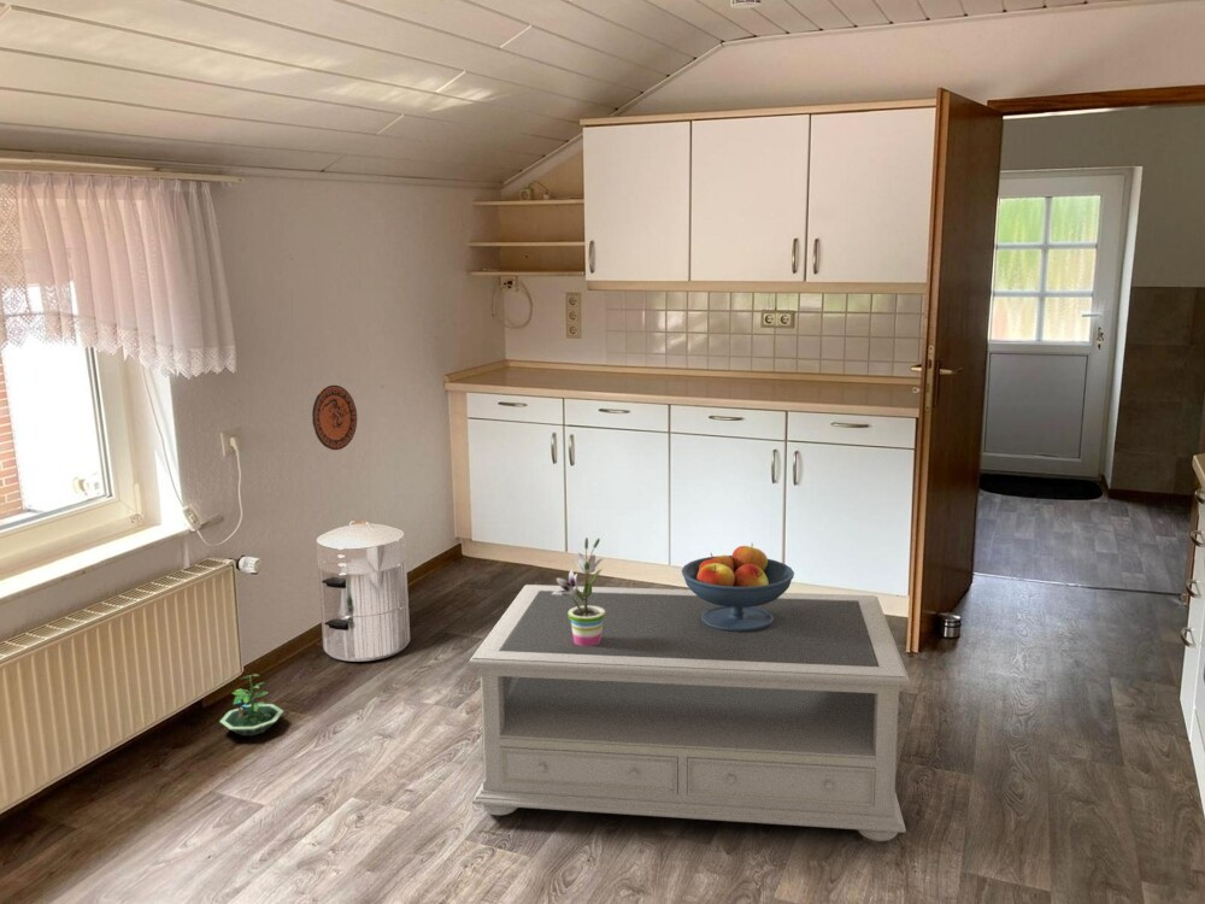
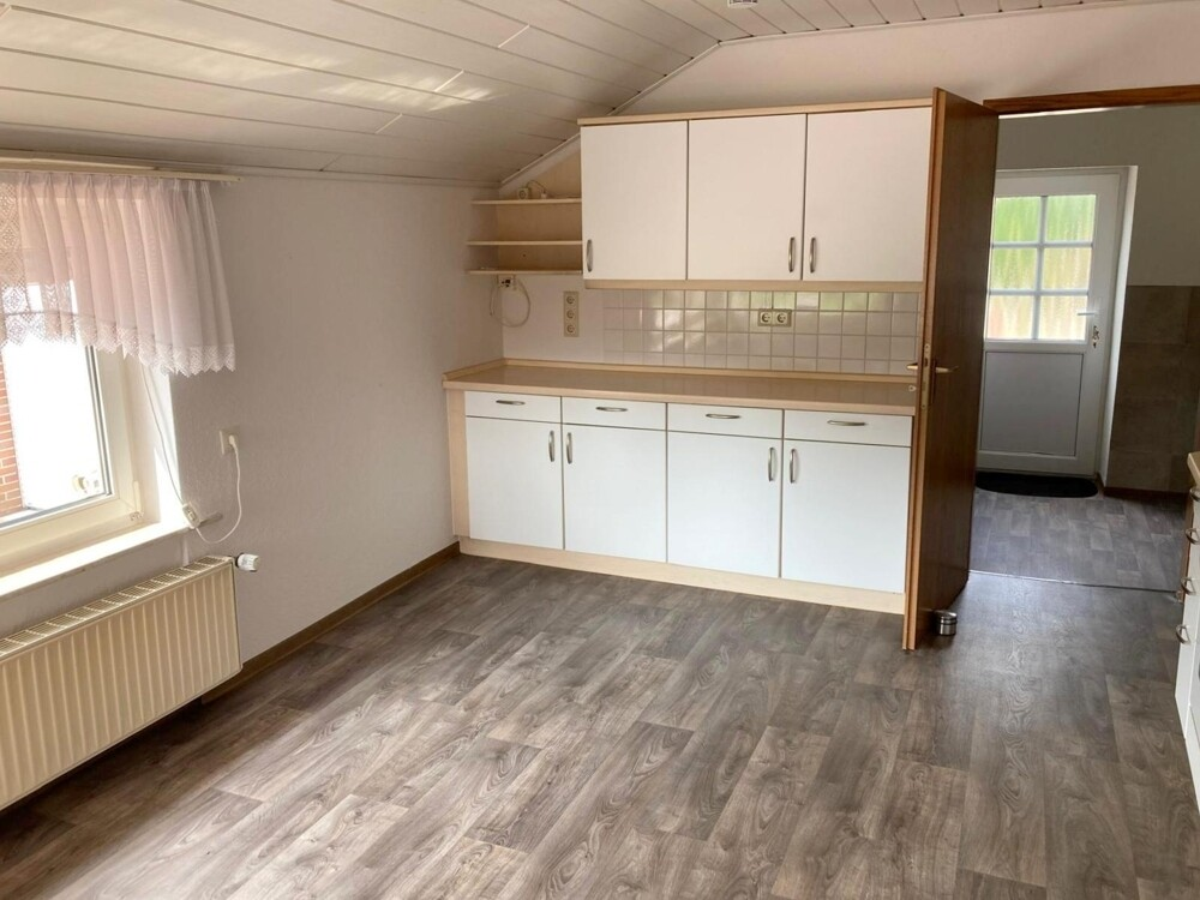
- fruit bowl [681,542,795,632]
- potted plant [552,536,605,646]
- waste bin [315,519,411,663]
- decorative plate [311,385,358,451]
- coffee table [466,583,911,843]
- terrarium [218,673,284,736]
